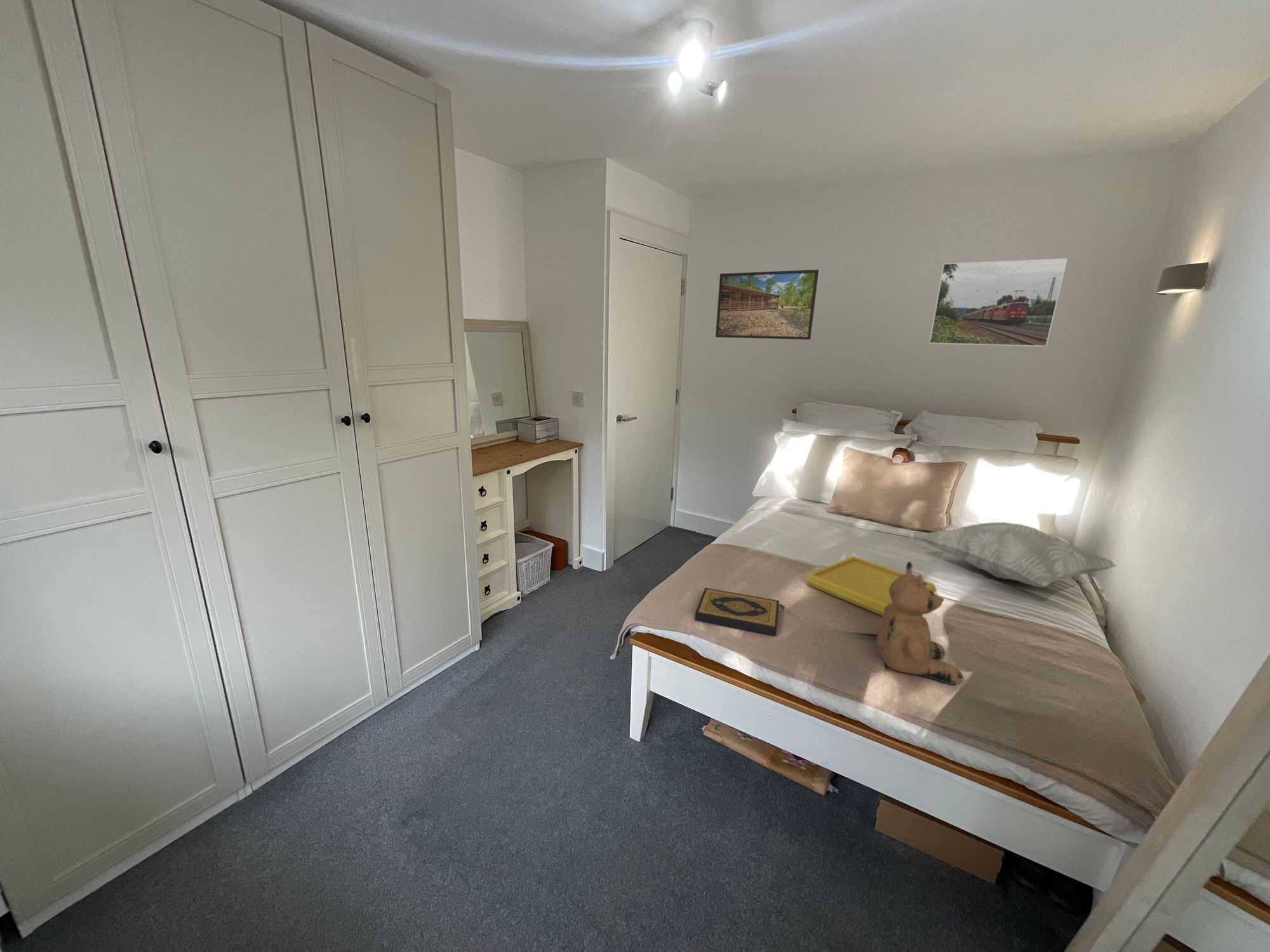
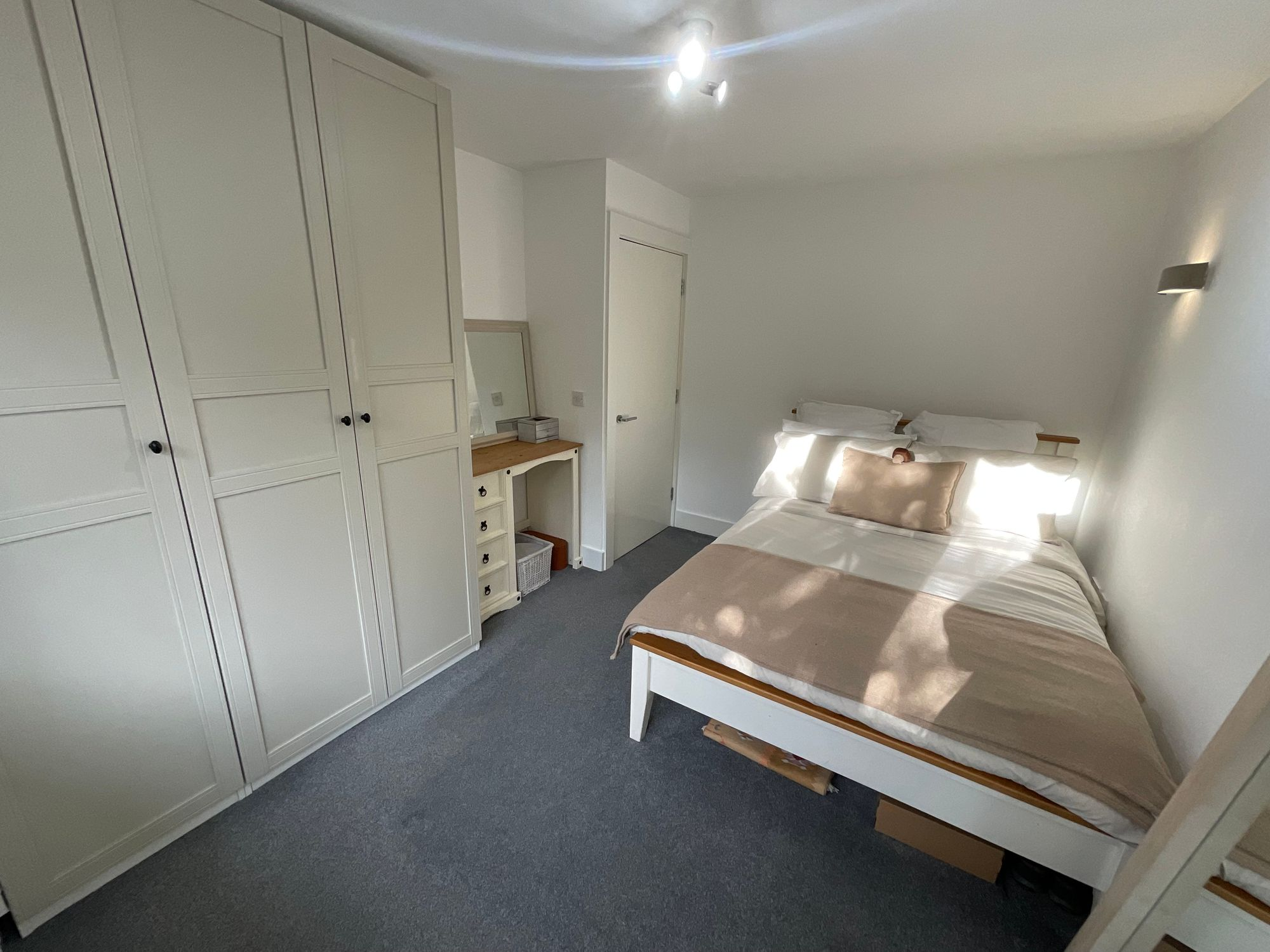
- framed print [928,258,1068,347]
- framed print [715,269,819,340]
- teddy bear [876,561,964,685]
- serving tray [804,555,937,616]
- decorative pillow [918,522,1117,588]
- hardback book [695,587,780,637]
